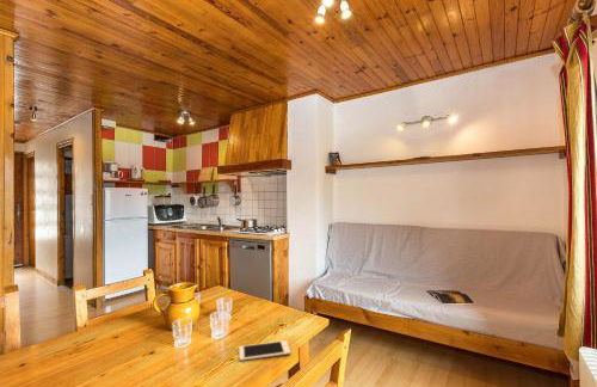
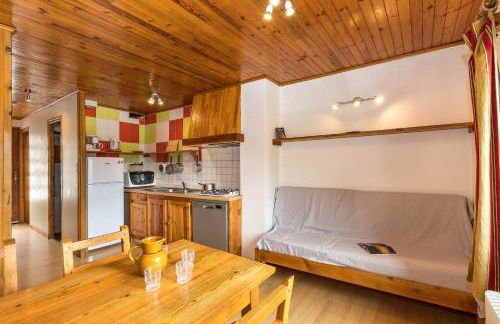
- cell phone [238,339,291,362]
